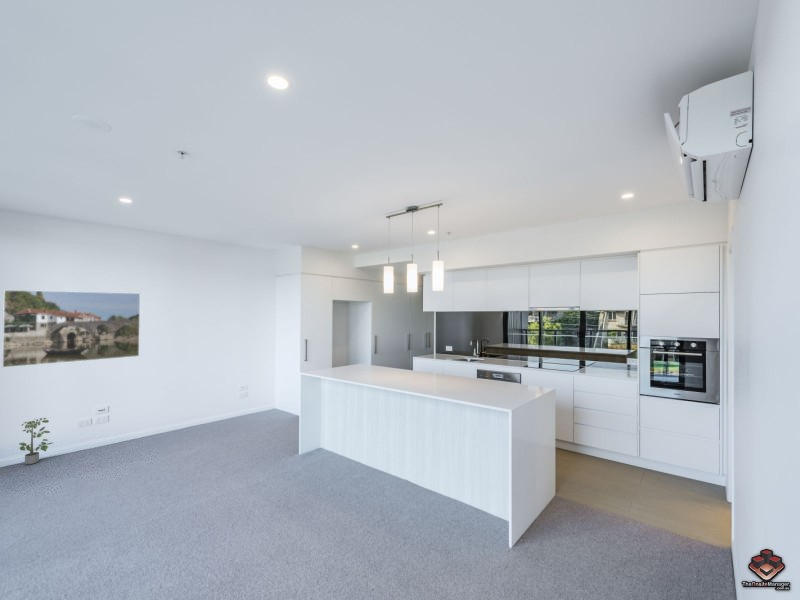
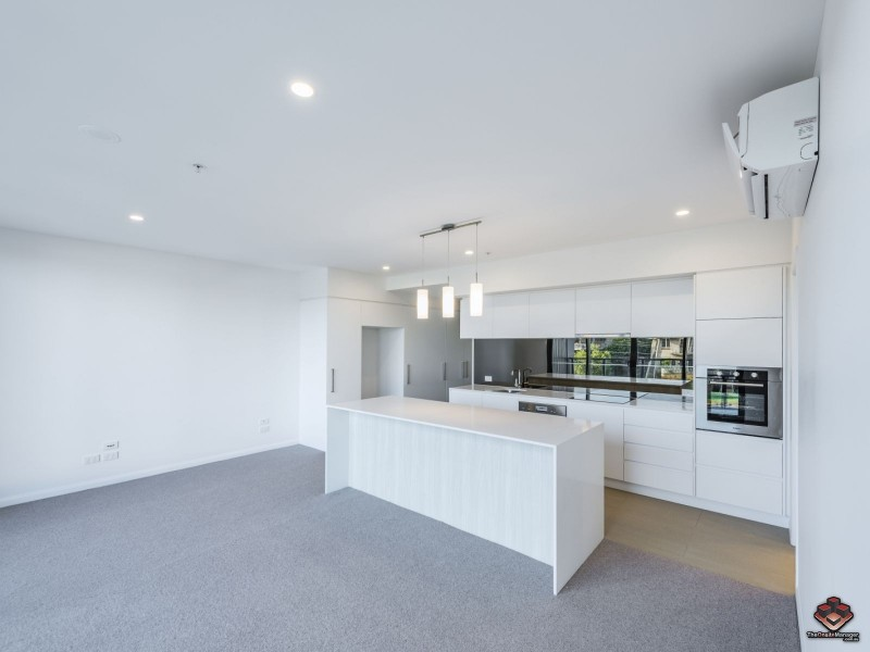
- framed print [1,289,141,368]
- potted plant [18,417,53,466]
